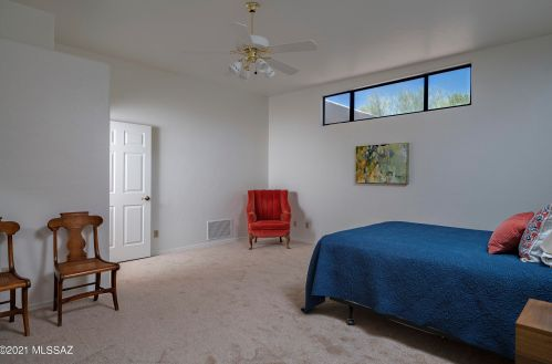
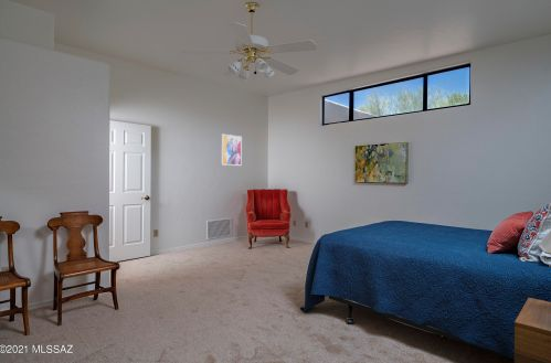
+ wall art [221,134,243,167]
